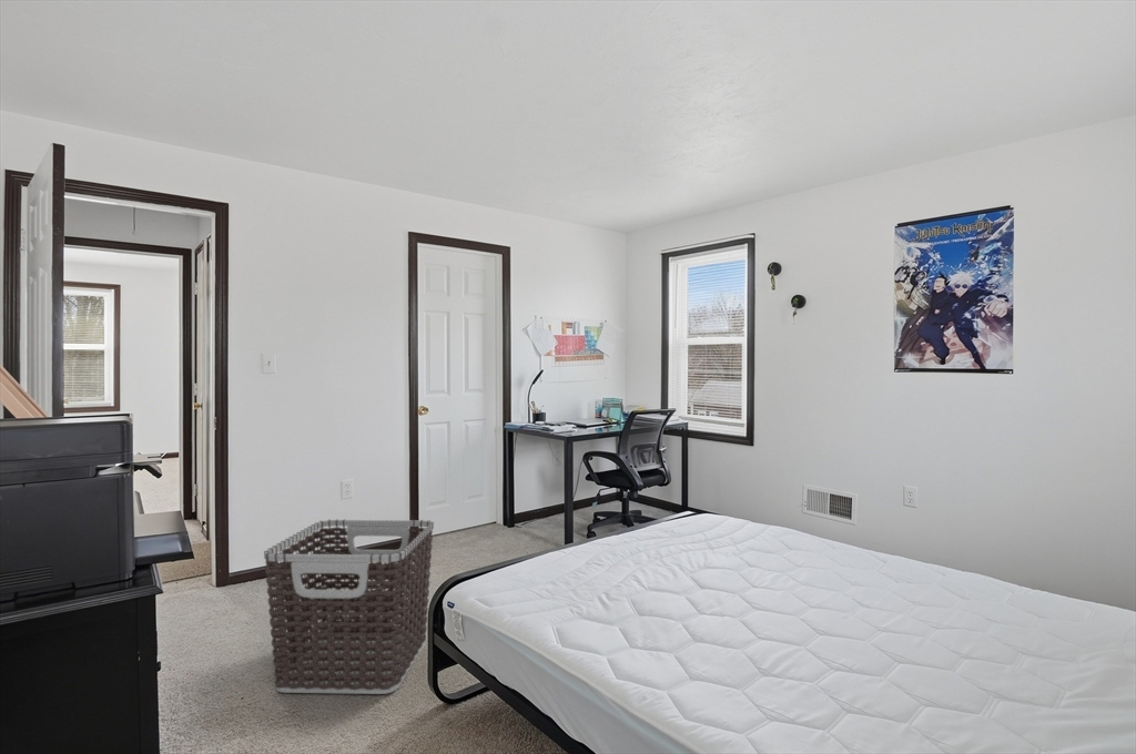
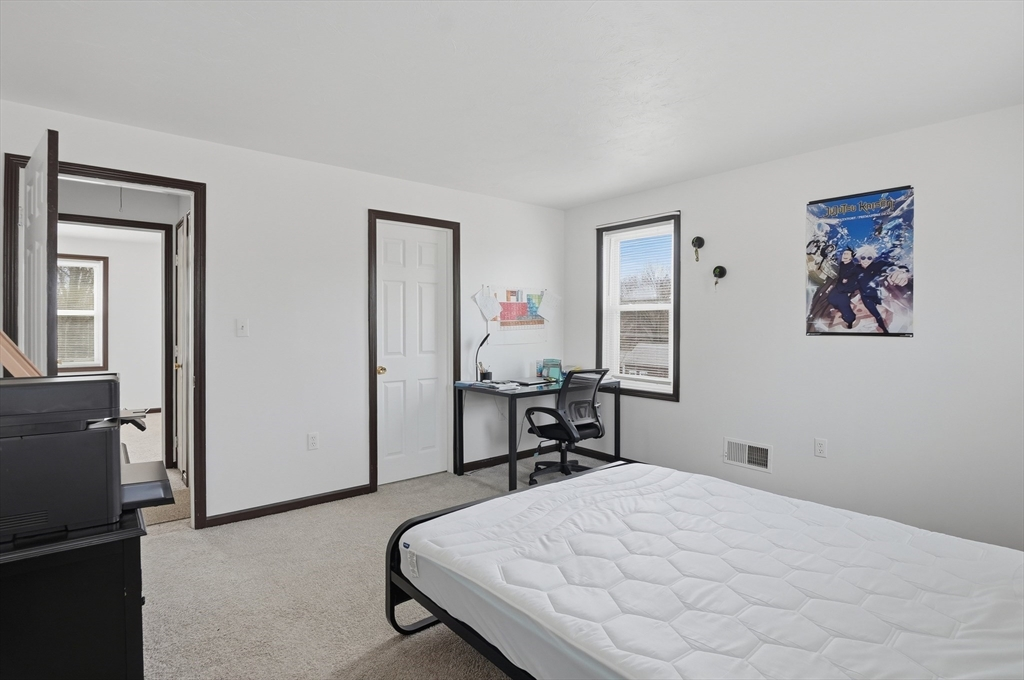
- clothes hamper [263,518,435,695]
